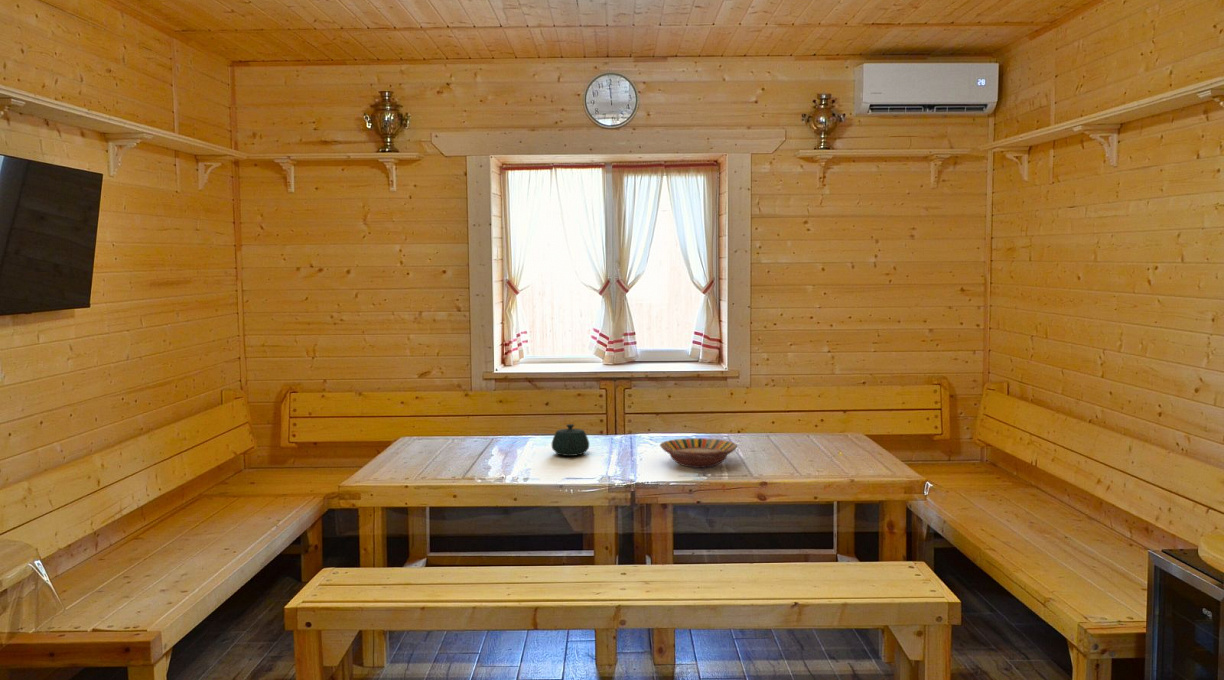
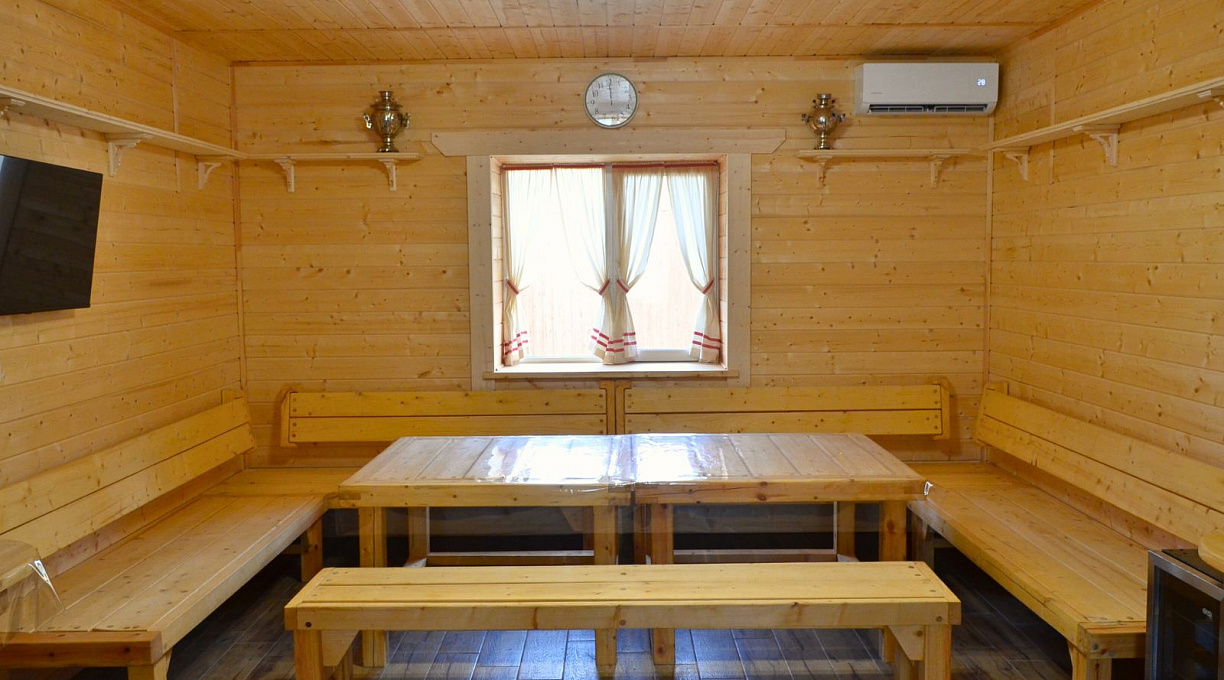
- teapot [551,423,590,457]
- serving bowl [659,437,738,469]
